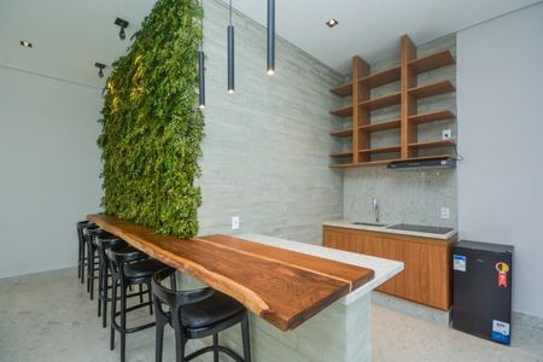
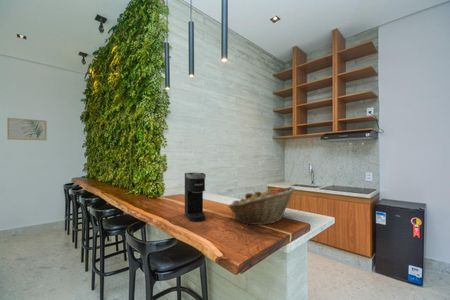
+ wall art [6,117,48,141]
+ coffee maker [184,172,207,222]
+ fruit basket [227,186,296,226]
